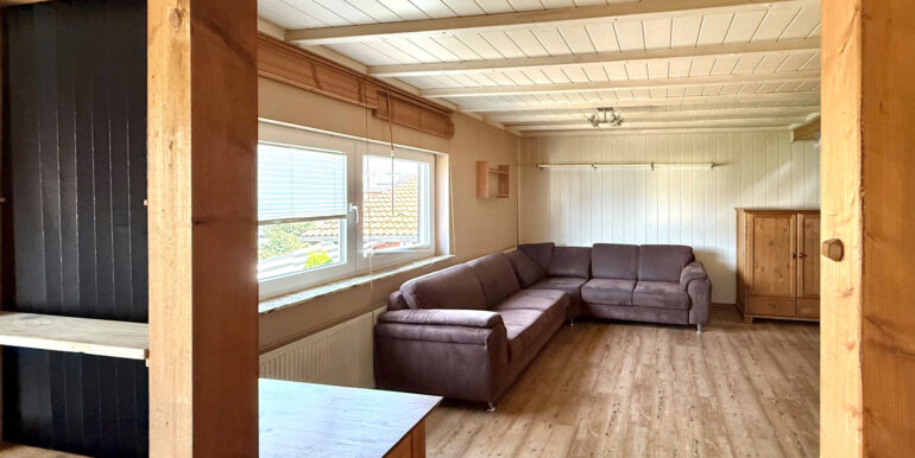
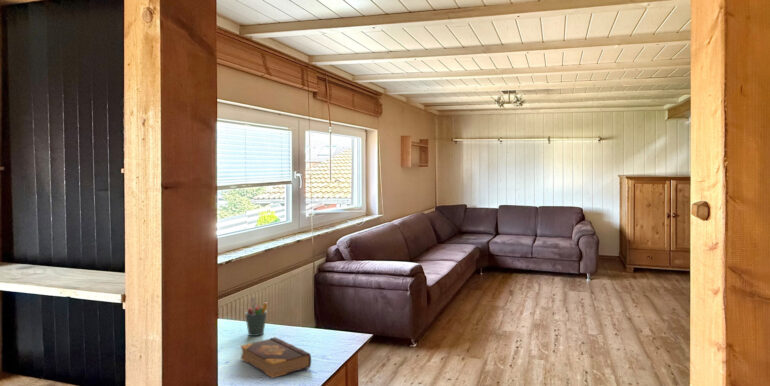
+ pen holder [244,297,269,337]
+ book [239,336,312,379]
